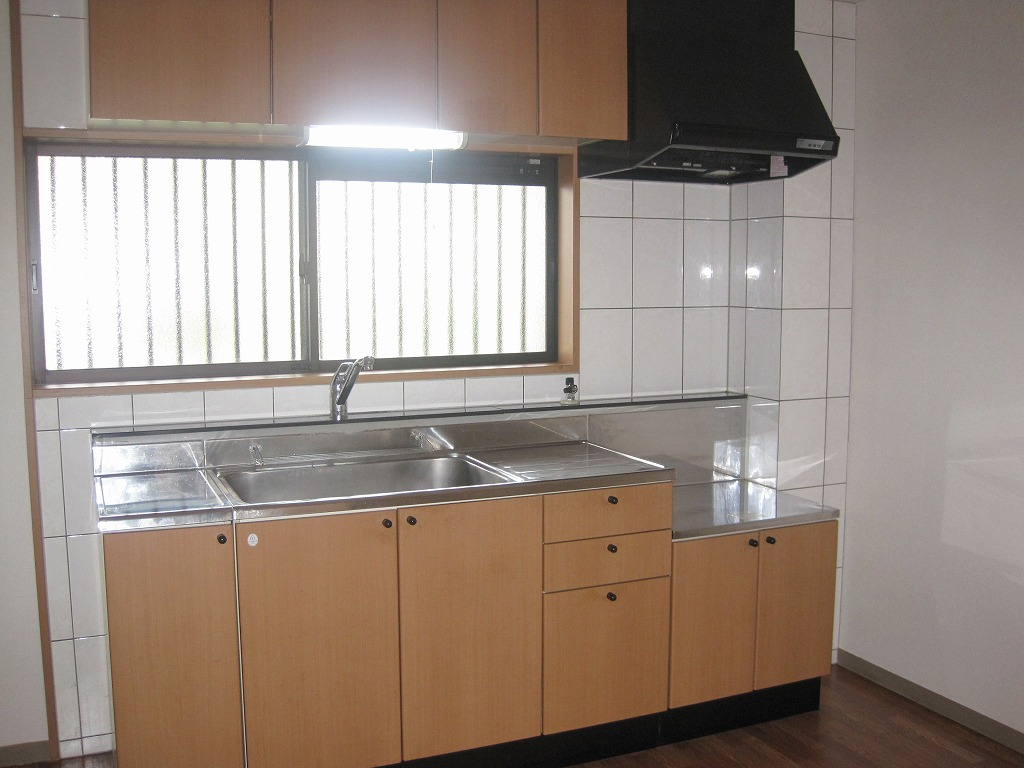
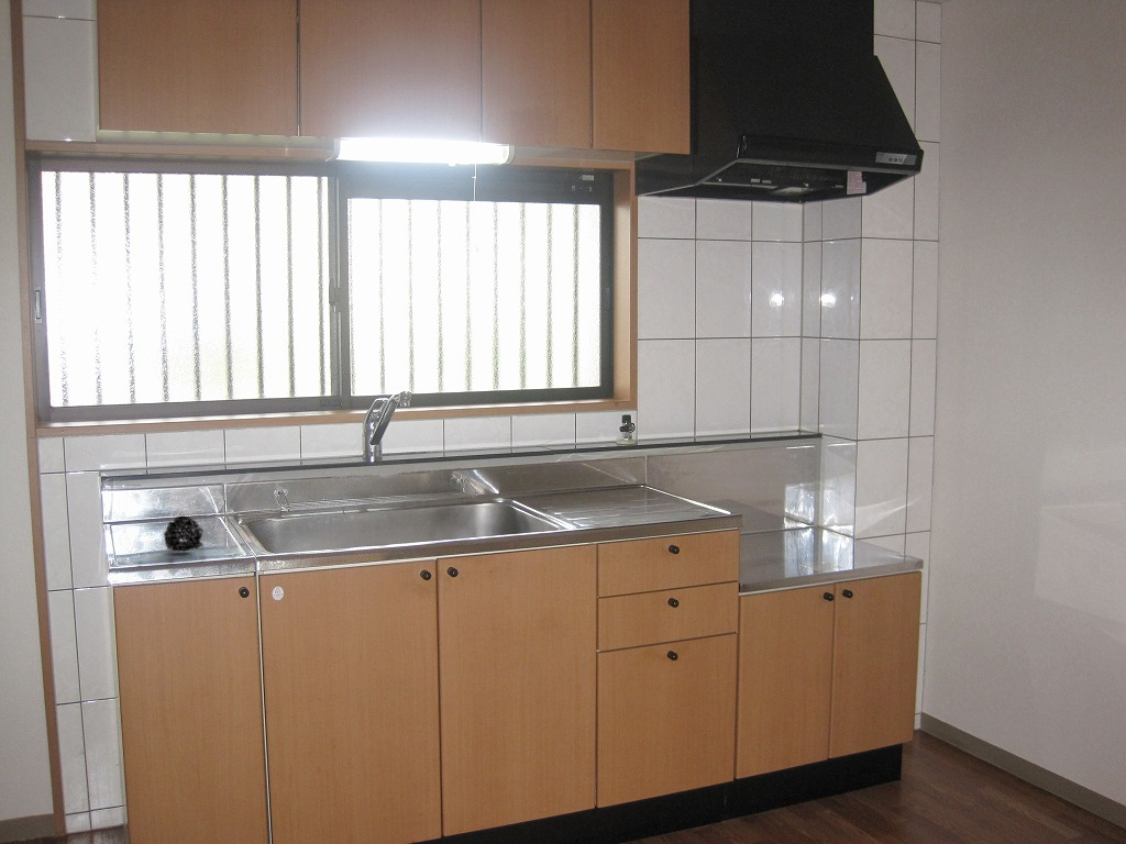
+ sponge [163,514,207,553]
